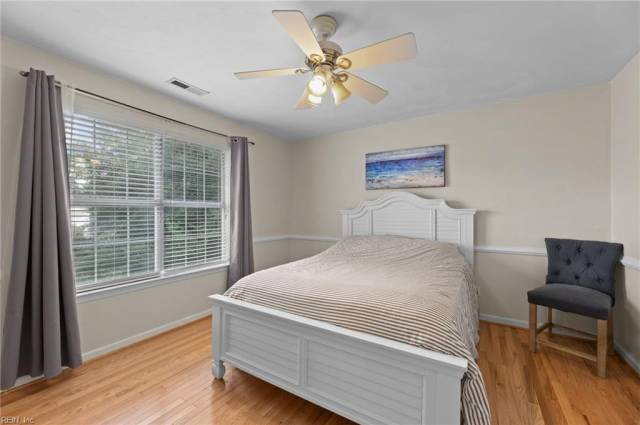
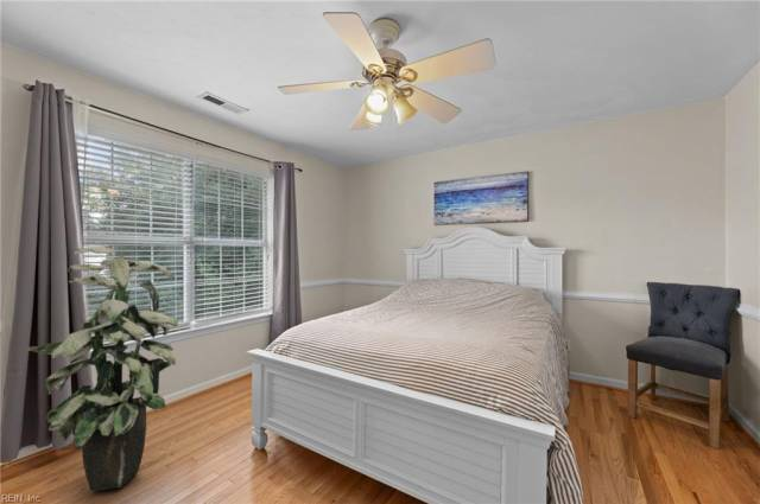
+ indoor plant [25,245,179,492]
